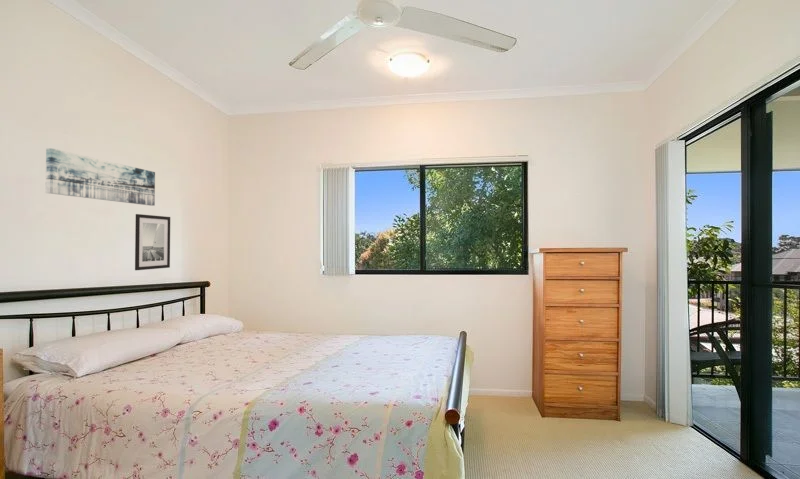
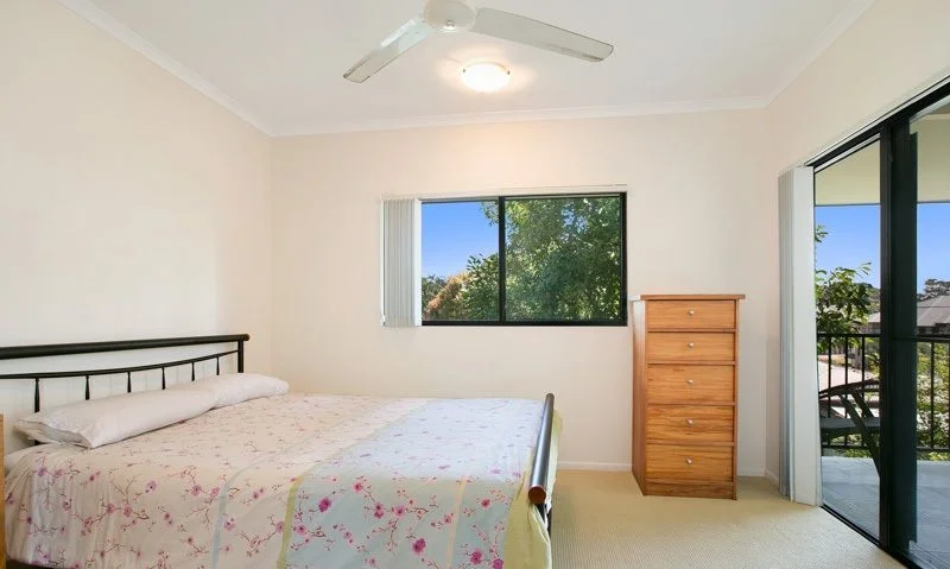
- wall art [134,213,171,271]
- wall art [45,147,156,207]
